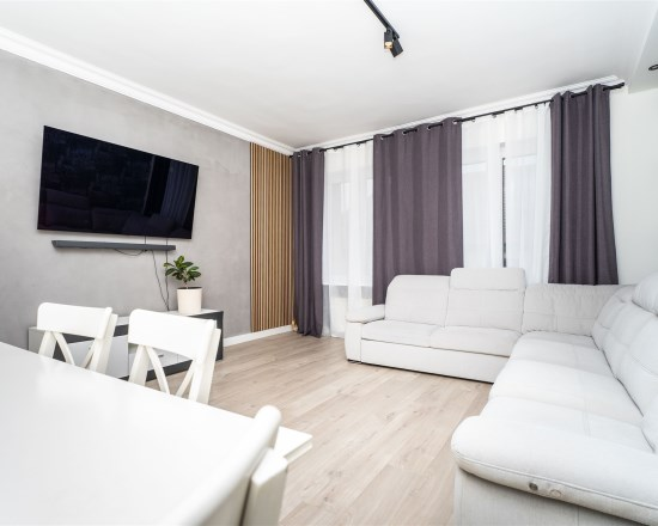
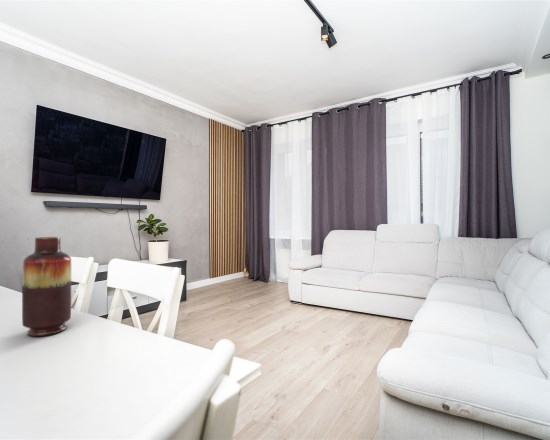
+ vase [21,236,72,337]
